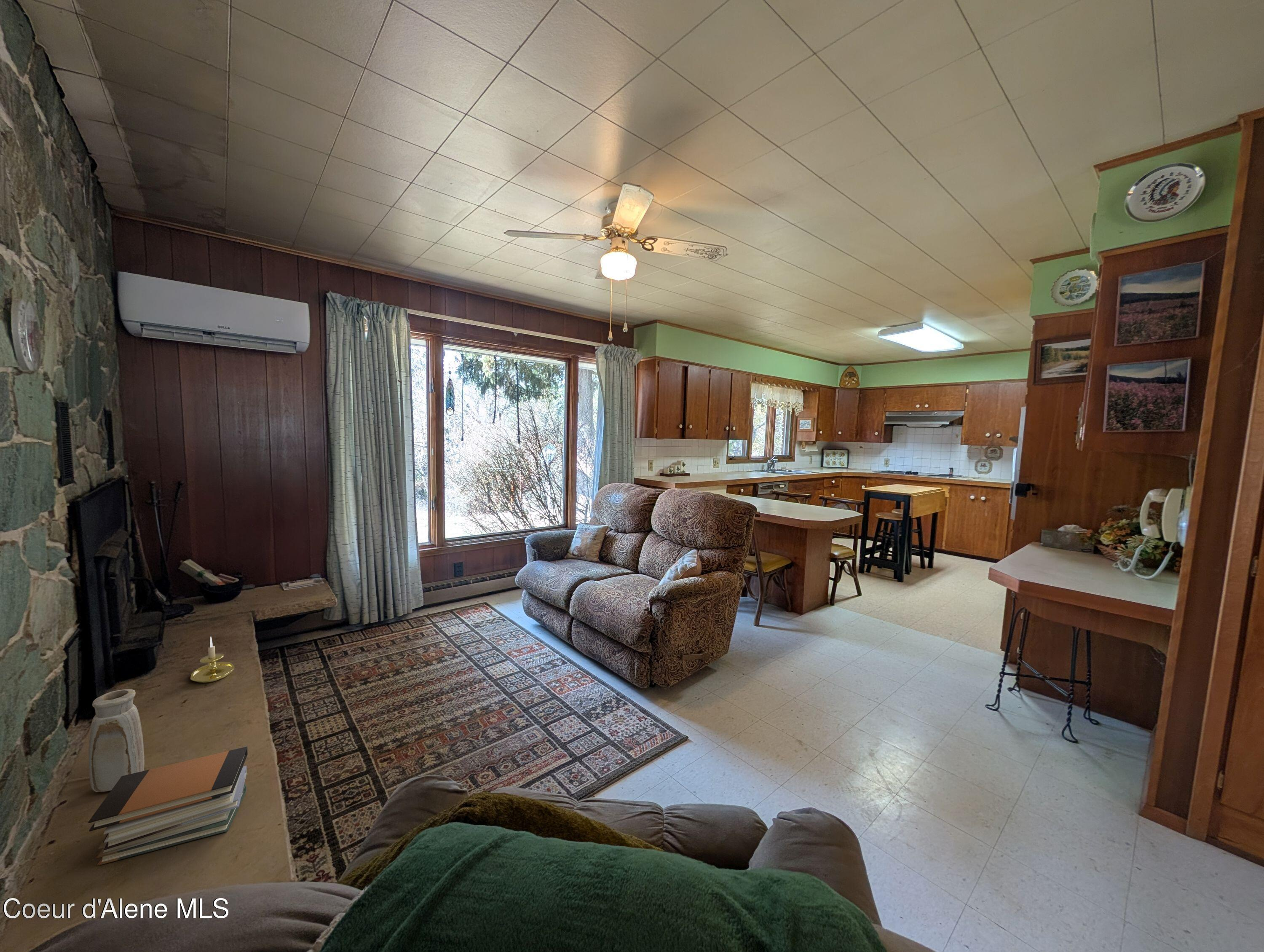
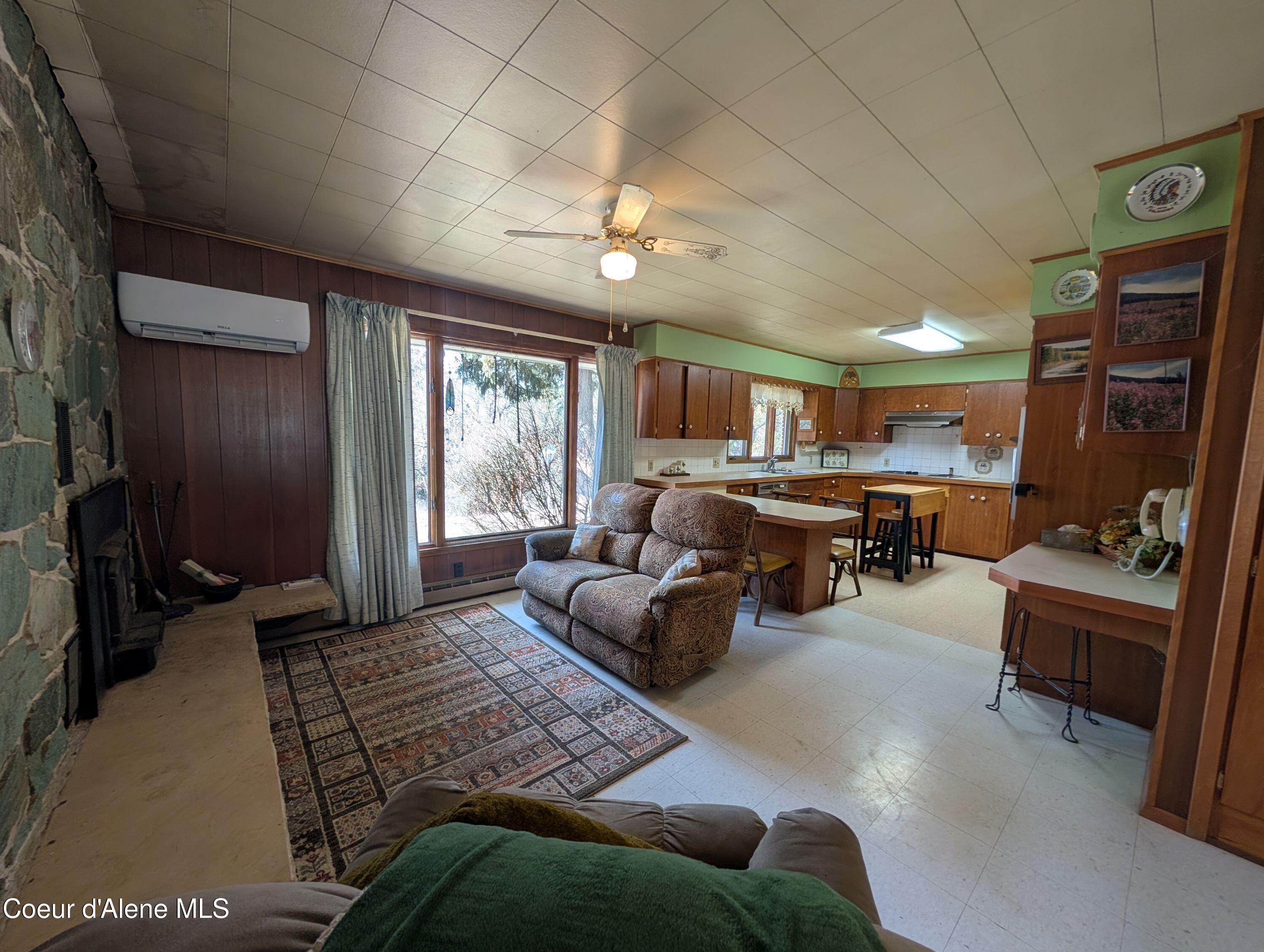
- candle holder [190,636,235,683]
- book stack [88,746,248,866]
- vase [88,689,145,793]
